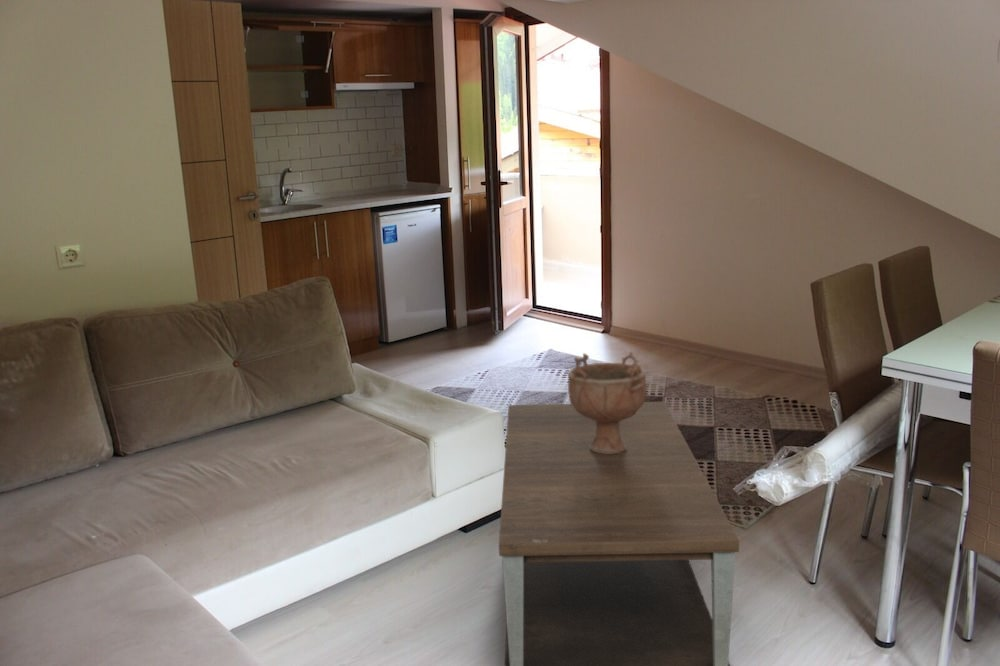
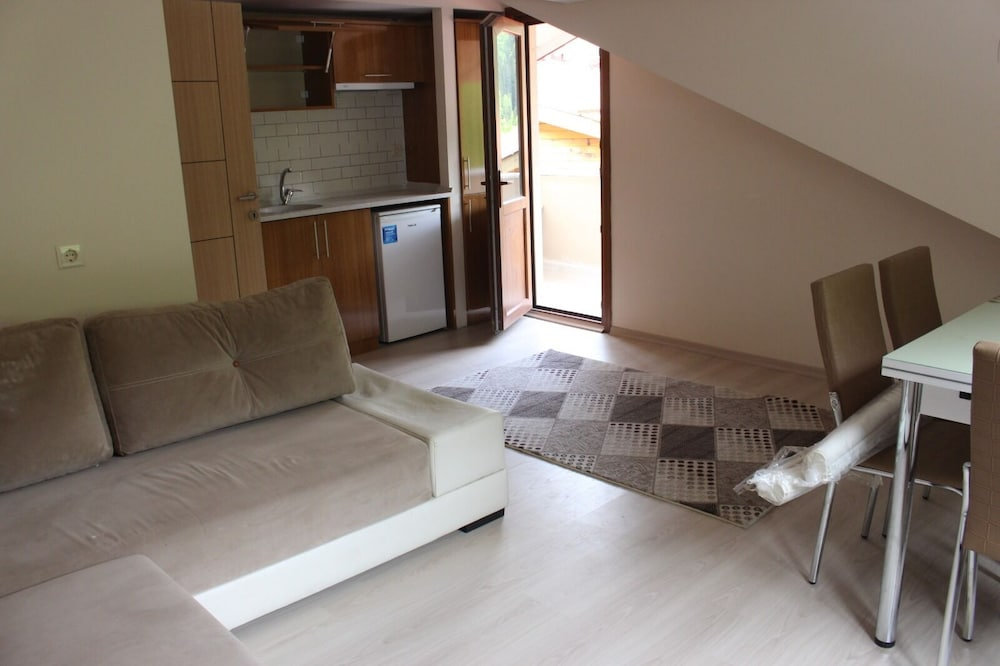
- decorative bowl [566,351,647,454]
- coffee table [498,401,740,666]
